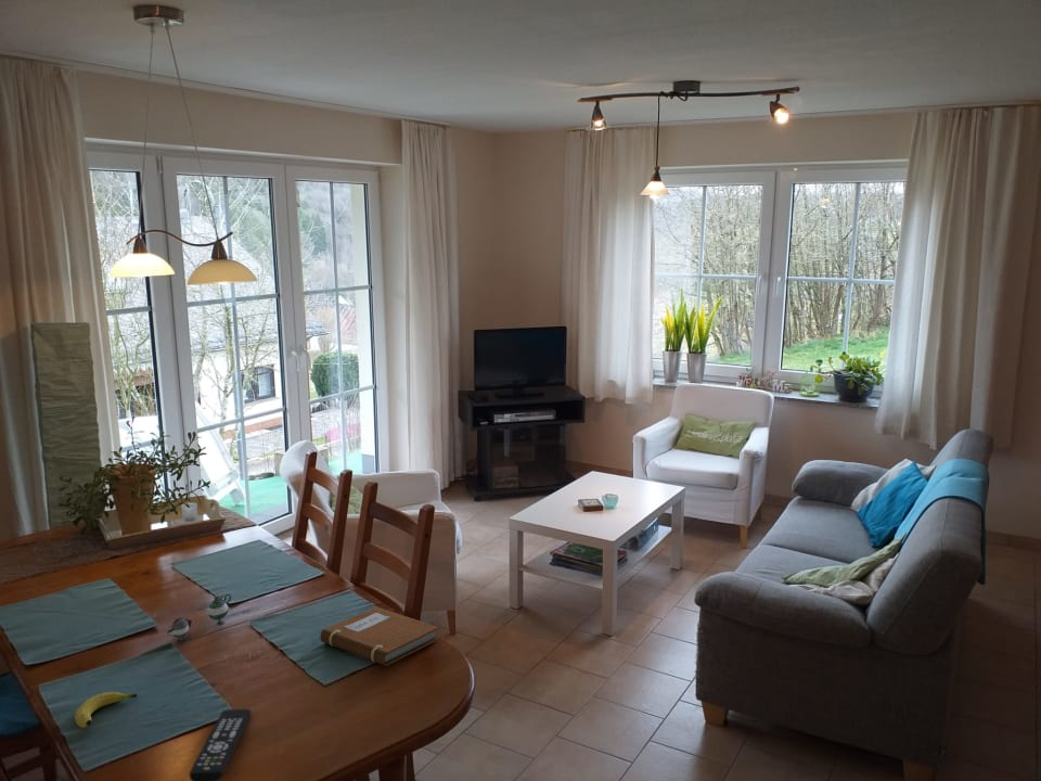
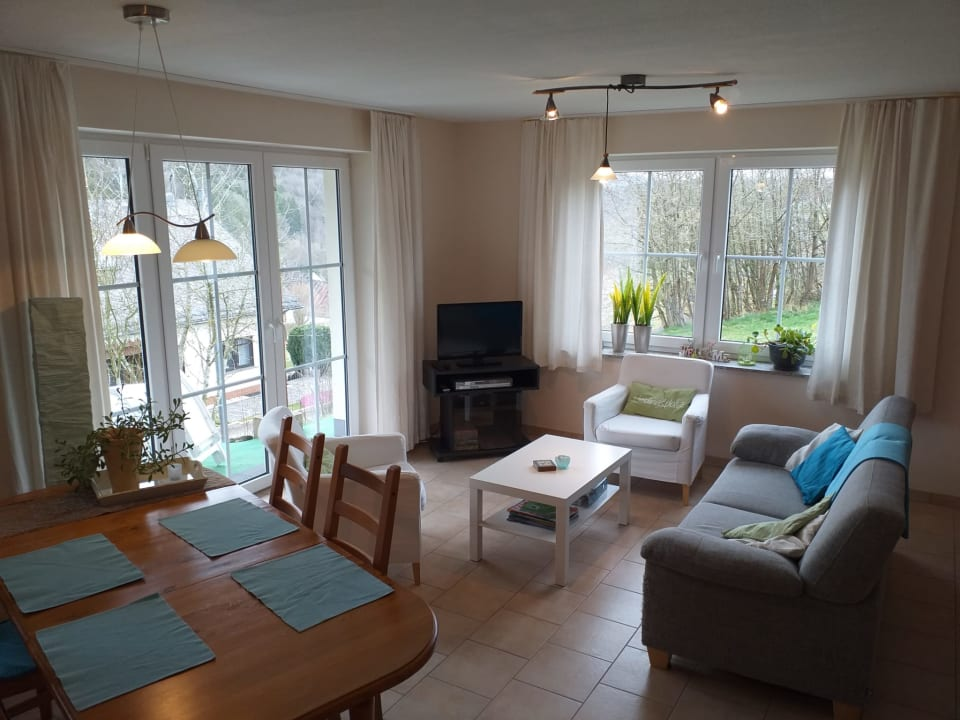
- remote control [189,708,252,781]
- teapot [166,593,232,642]
- fruit [74,691,138,729]
- notebook [320,606,440,667]
